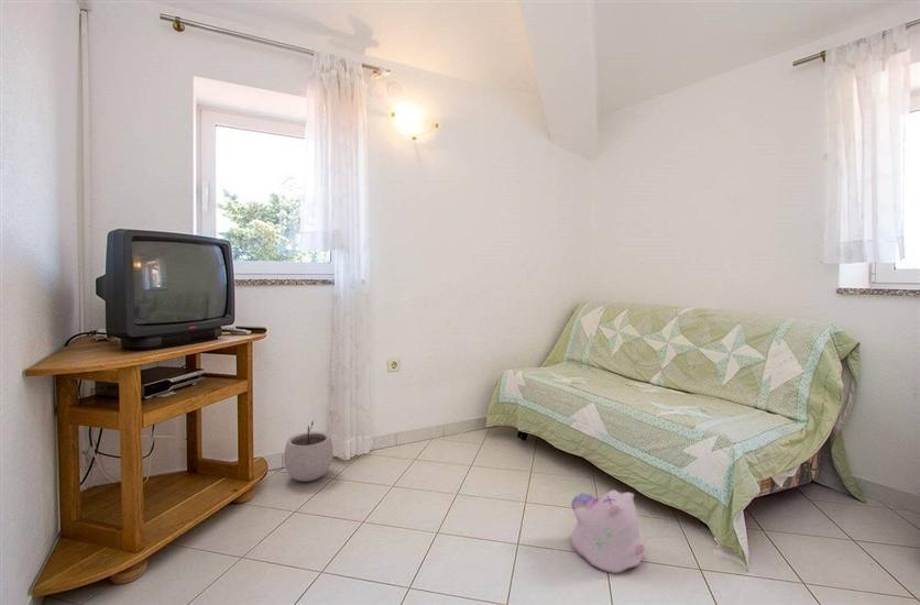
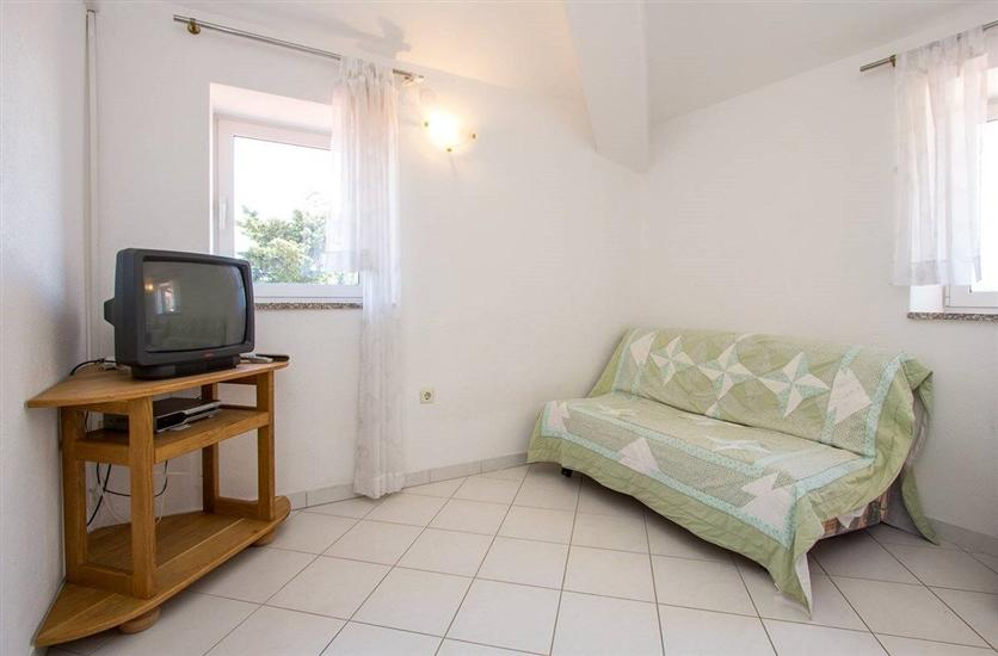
- plush toy [570,490,646,574]
- plant pot [283,419,335,483]
